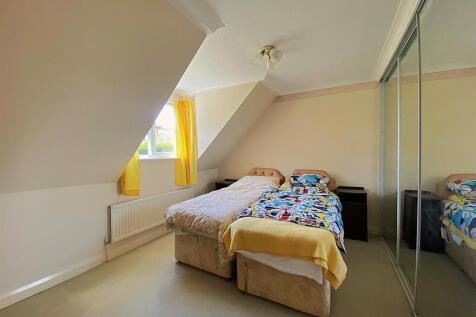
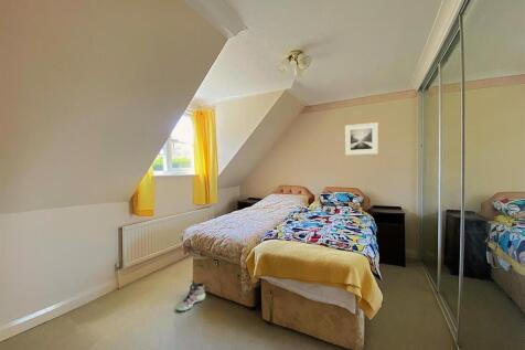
+ sneaker [175,279,206,312]
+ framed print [344,121,379,156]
